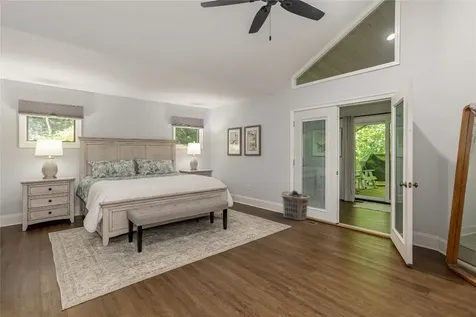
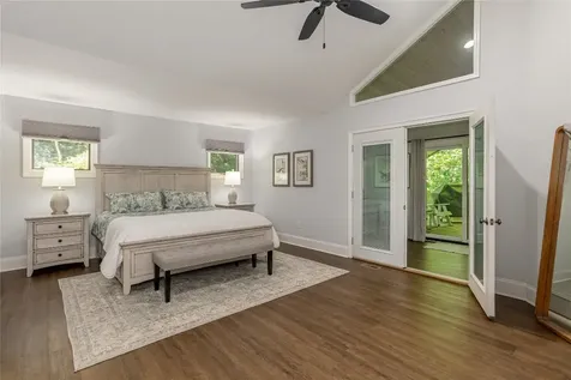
- clothes hamper [280,189,311,222]
